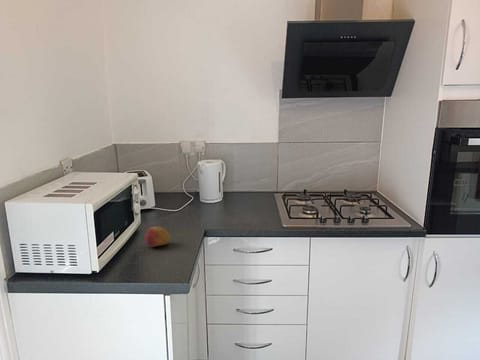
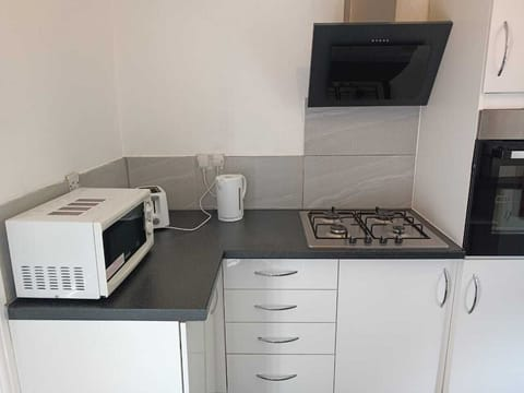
- fruit [143,226,171,248]
